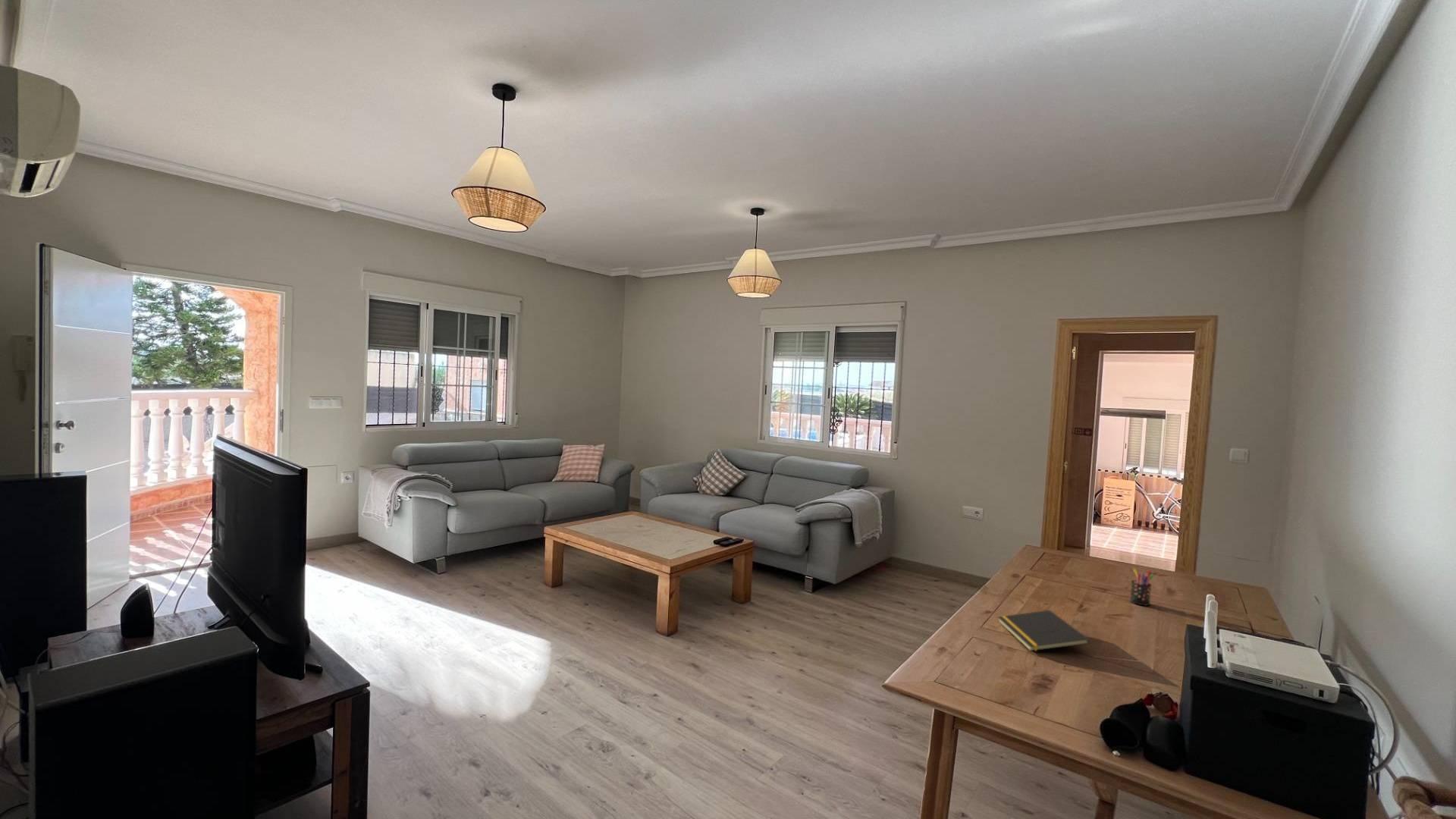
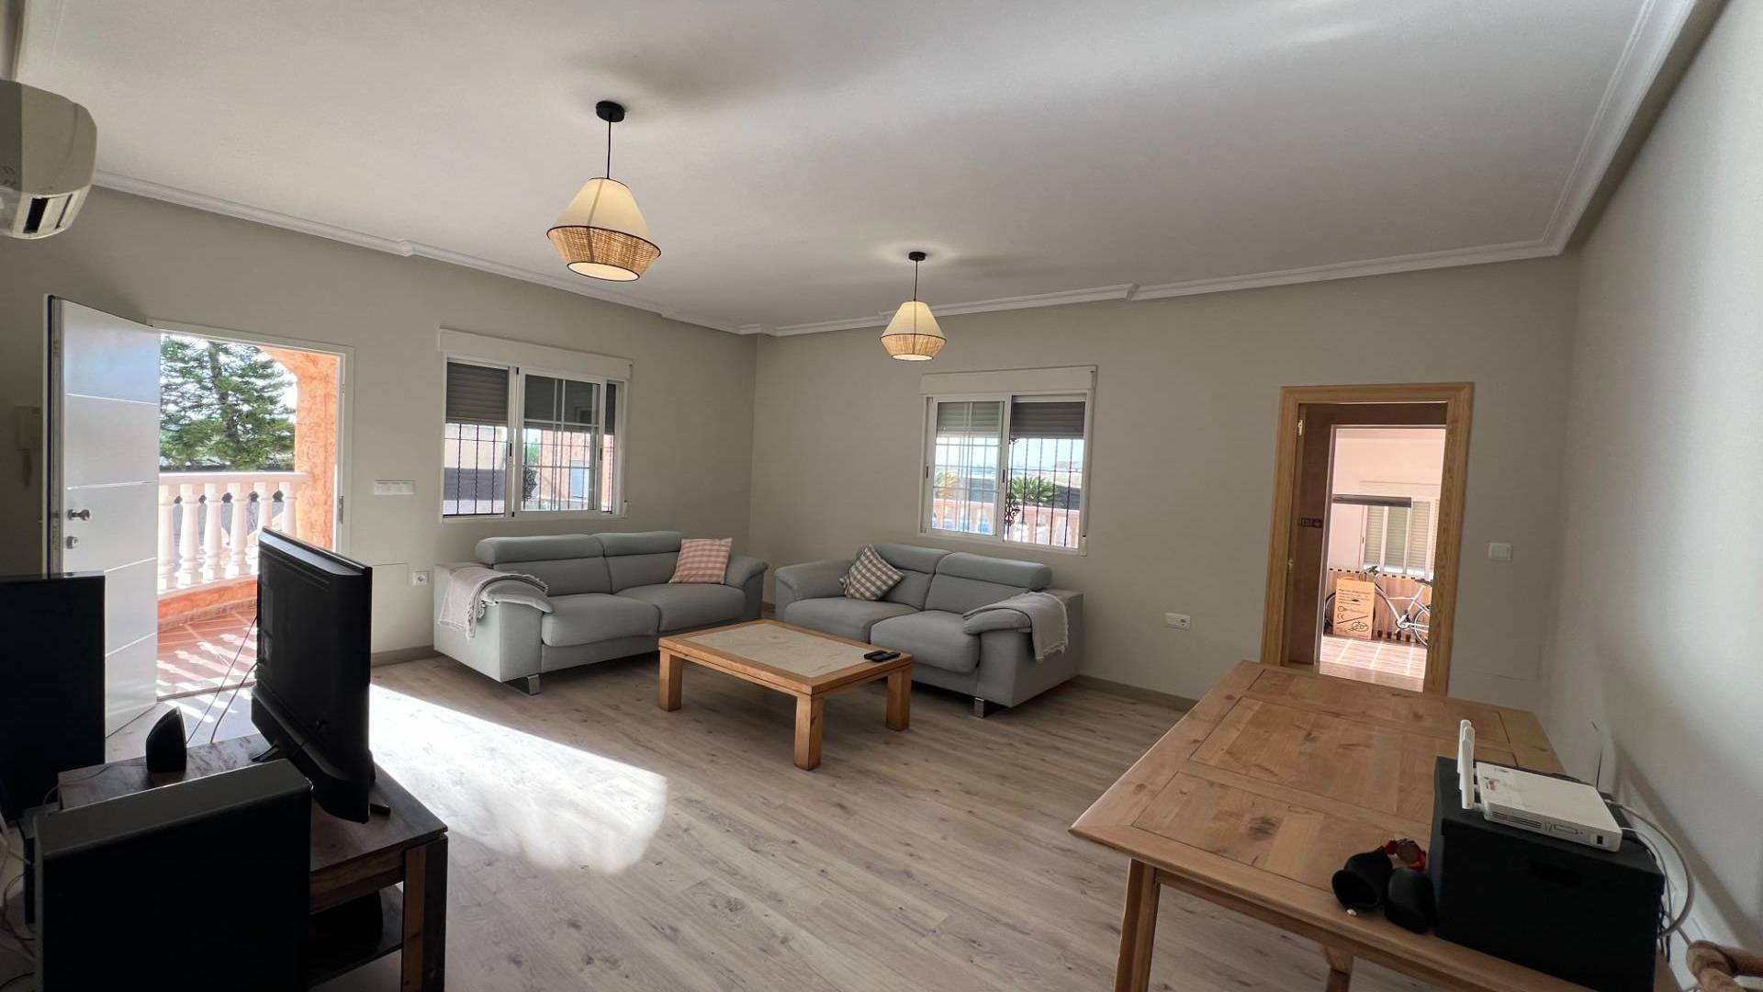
- pen holder [1129,568,1155,607]
- notepad [996,610,1090,652]
